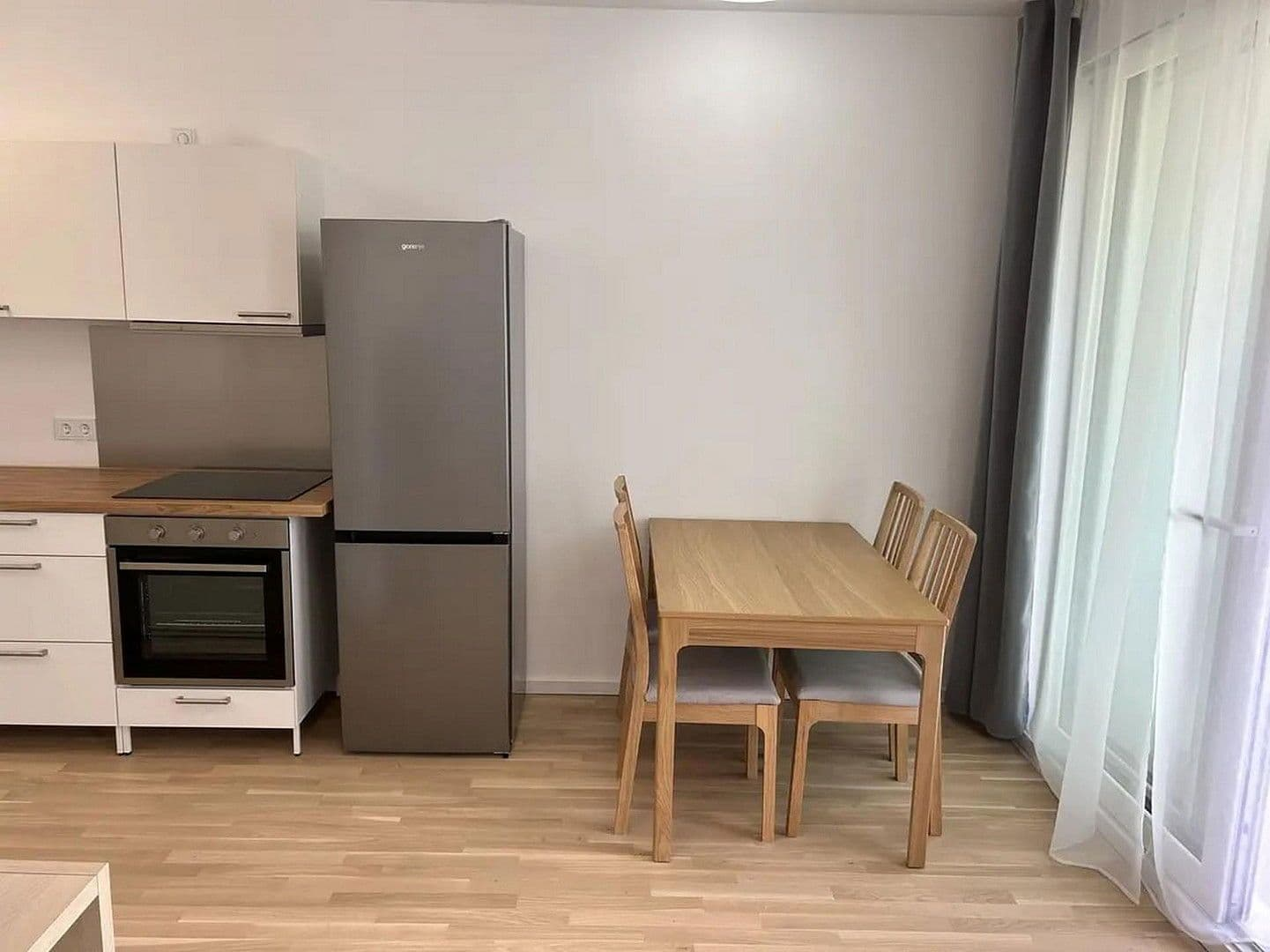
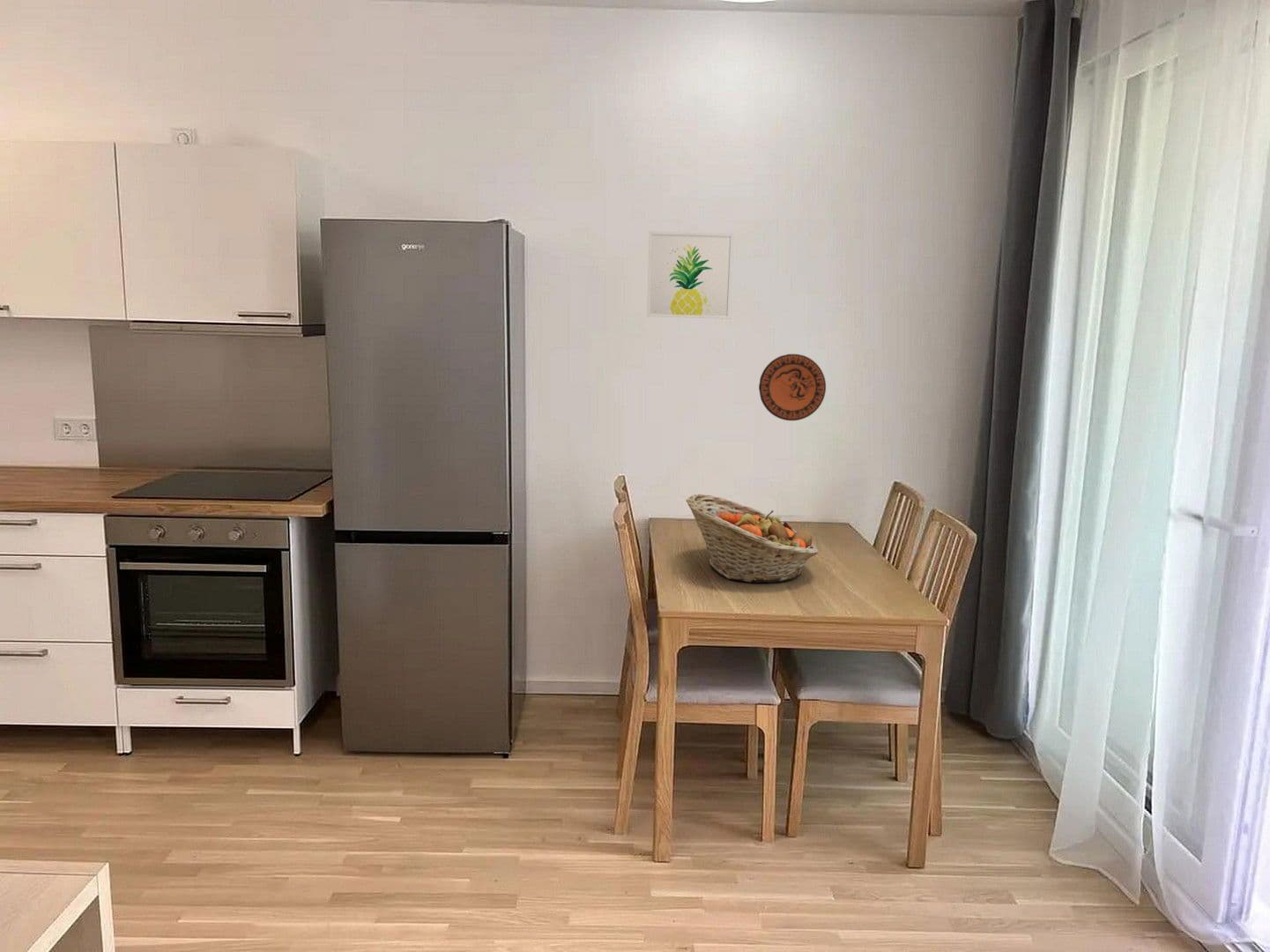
+ fruit basket [686,494,819,584]
+ decorative plate [758,353,827,421]
+ wall art [646,230,735,320]
